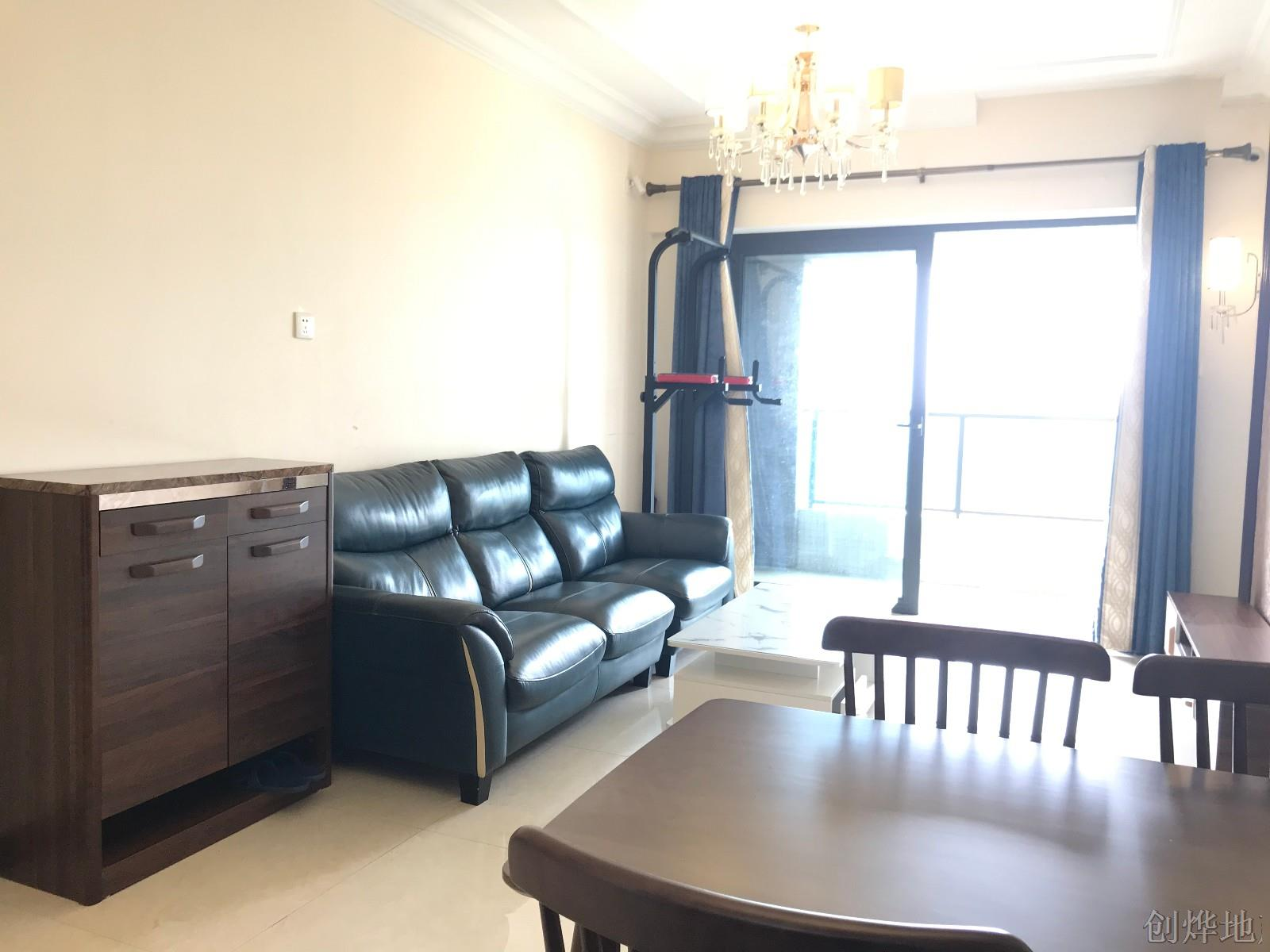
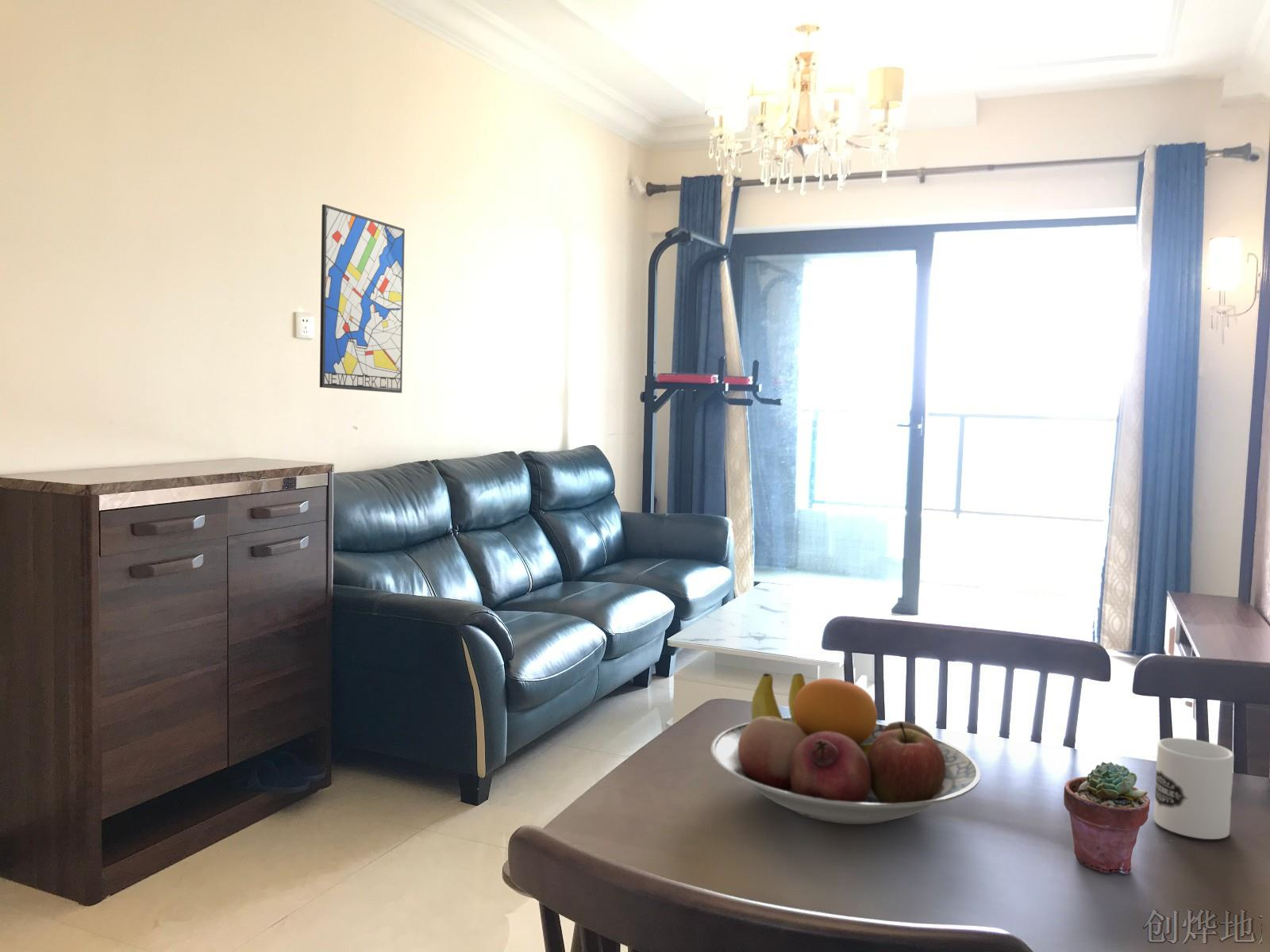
+ potted succulent [1063,761,1151,875]
+ wall art [319,204,406,393]
+ mug [1153,737,1235,840]
+ fruit bowl [710,673,982,825]
